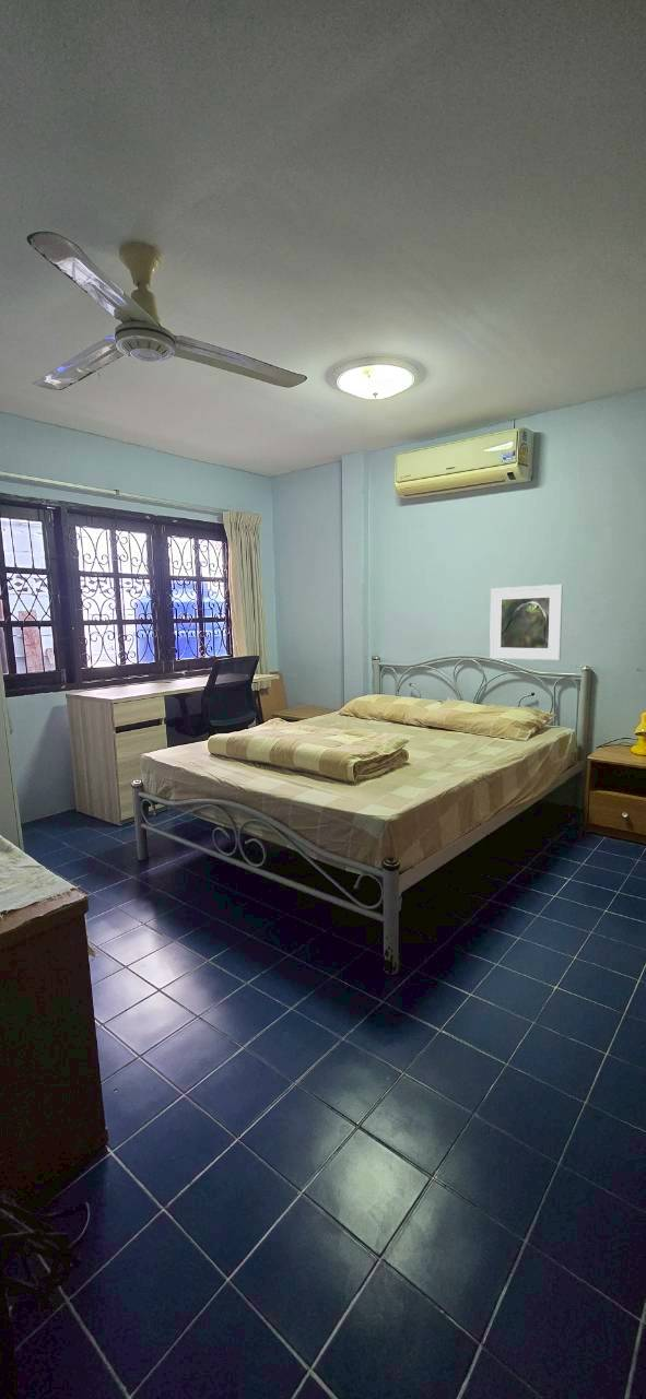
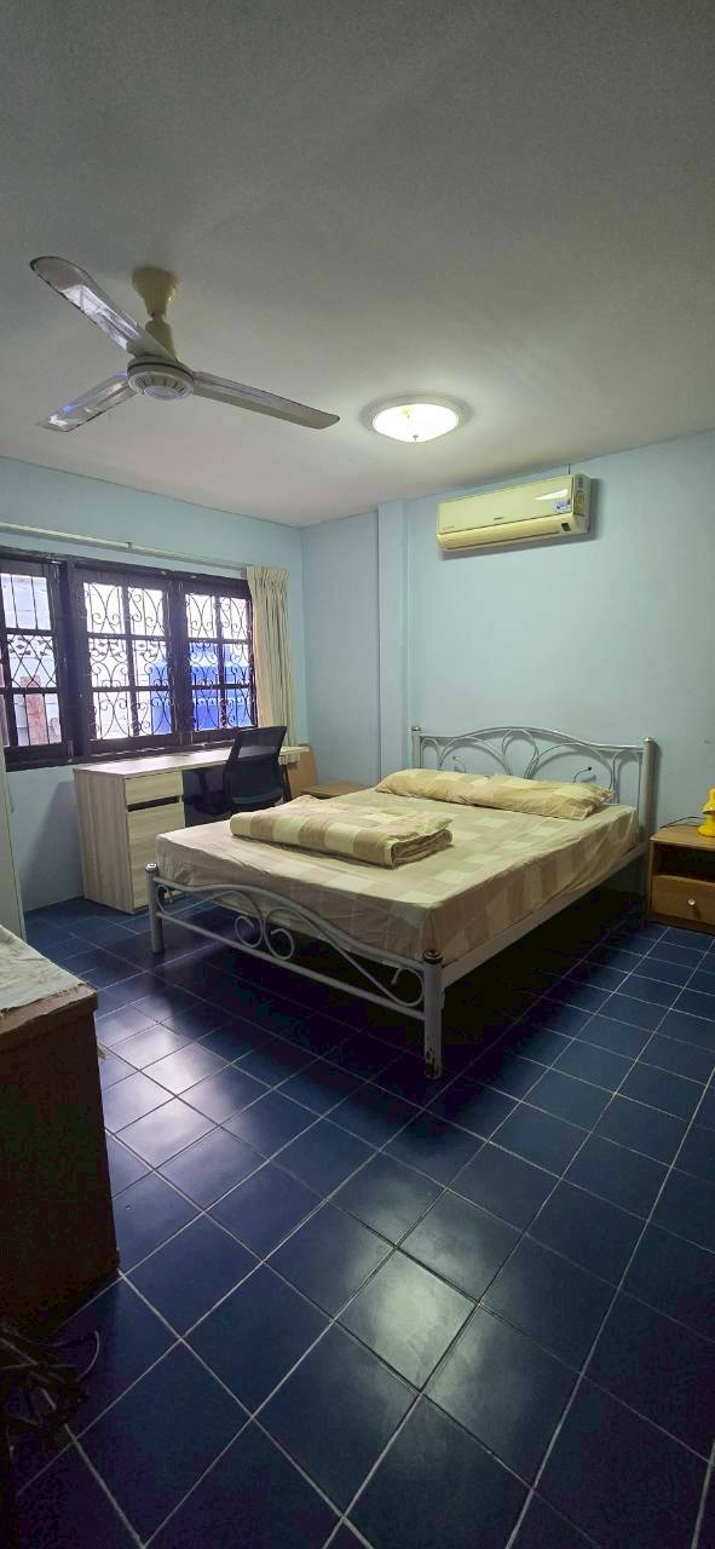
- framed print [489,584,564,661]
